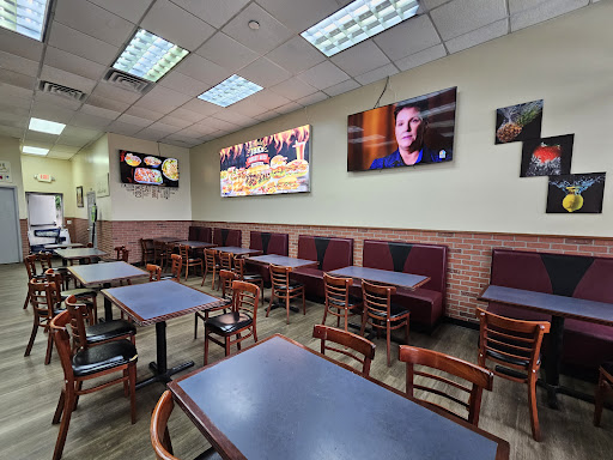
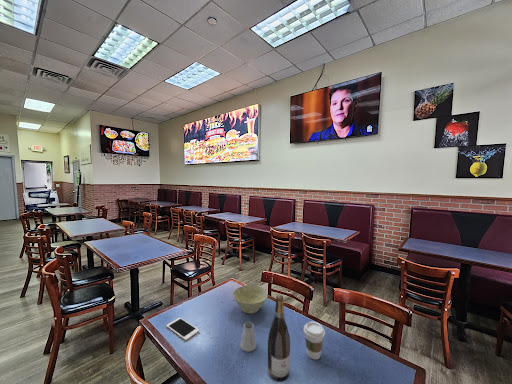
+ bowl [232,284,269,315]
+ wine bottle [267,294,291,383]
+ cell phone [166,317,200,341]
+ coffee cup [303,321,326,360]
+ saltshaker [239,320,258,353]
